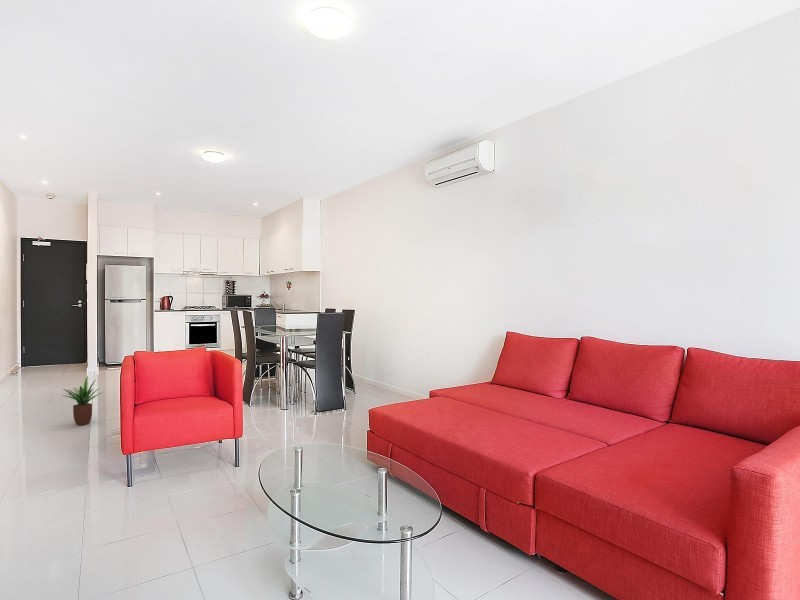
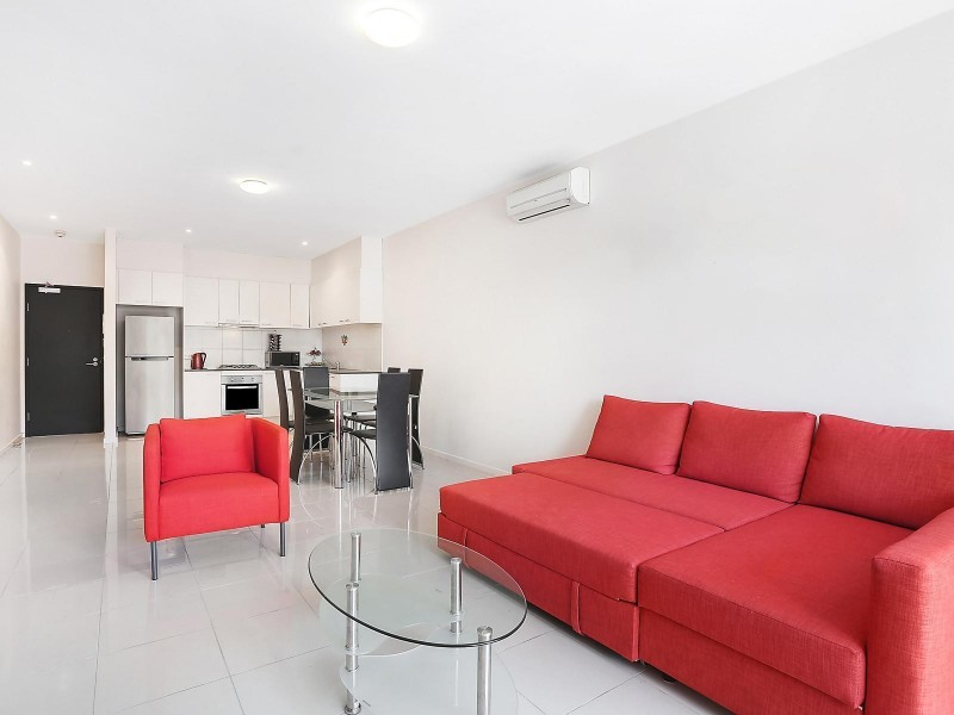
- potted plant [61,376,102,426]
